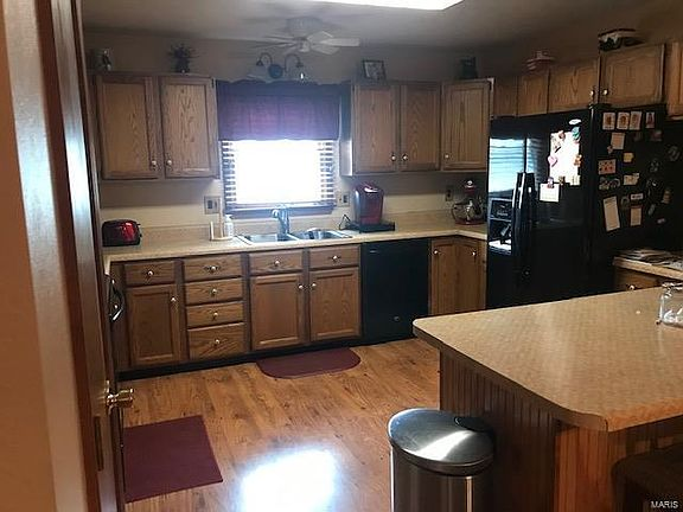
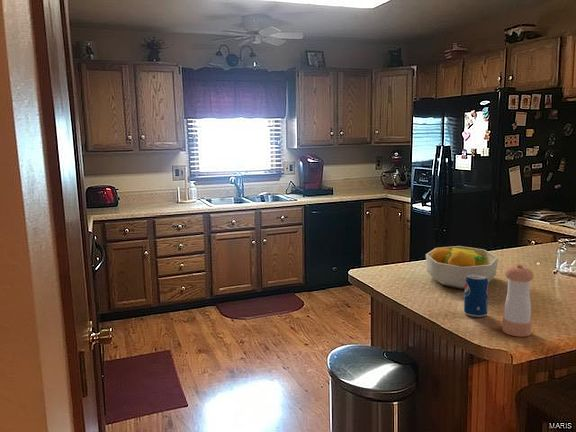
+ fruit bowl [425,245,499,290]
+ pepper shaker [501,263,535,338]
+ beverage can [463,274,489,318]
